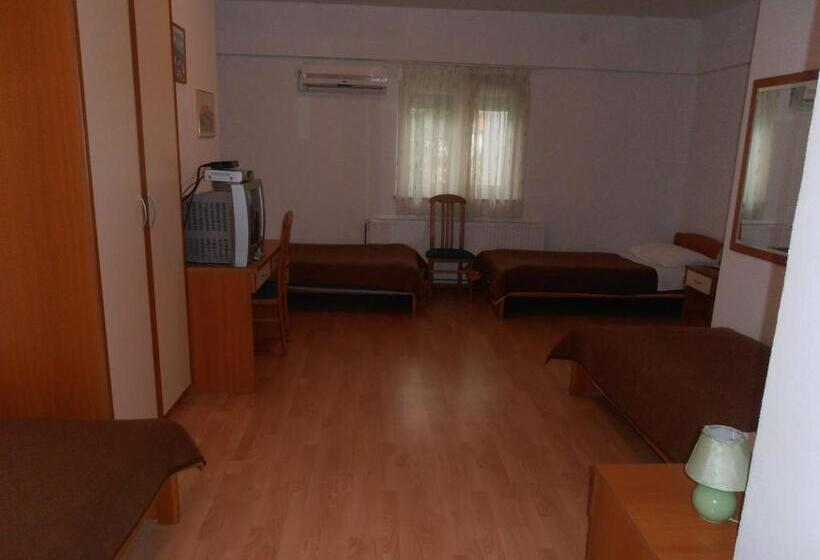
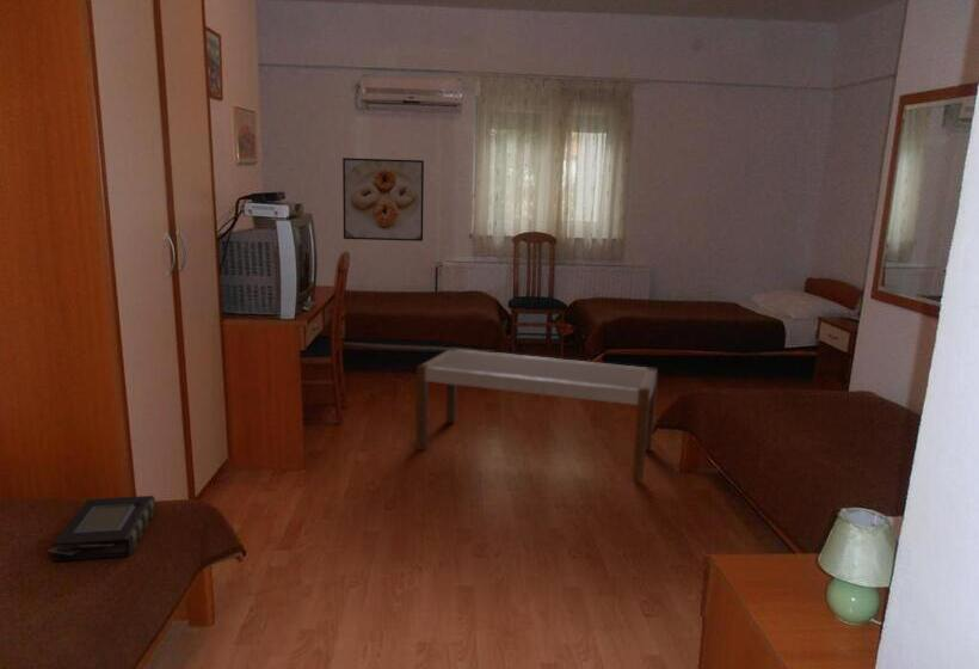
+ bench [414,346,659,483]
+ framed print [341,156,425,243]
+ book [45,495,156,563]
